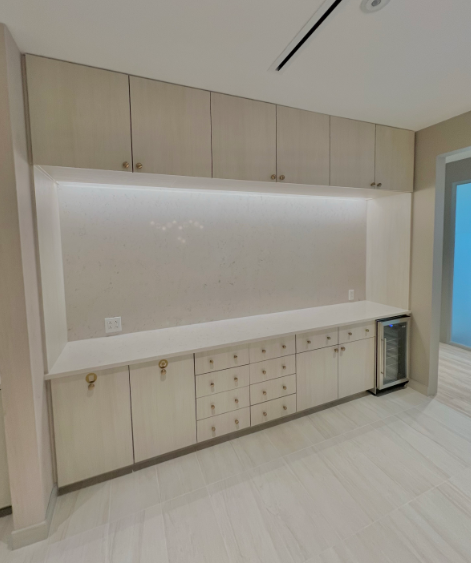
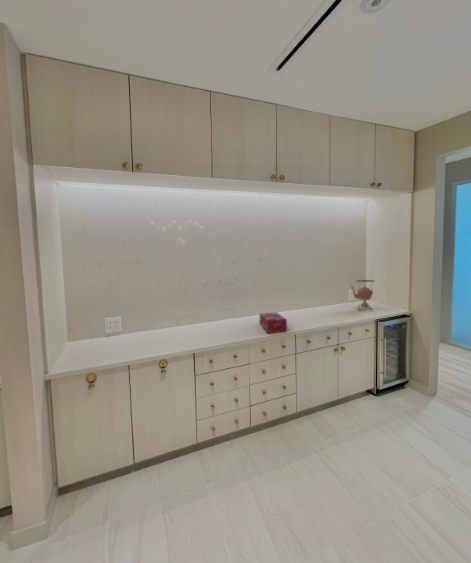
+ tissue box [259,312,288,334]
+ kettle [349,279,375,312]
